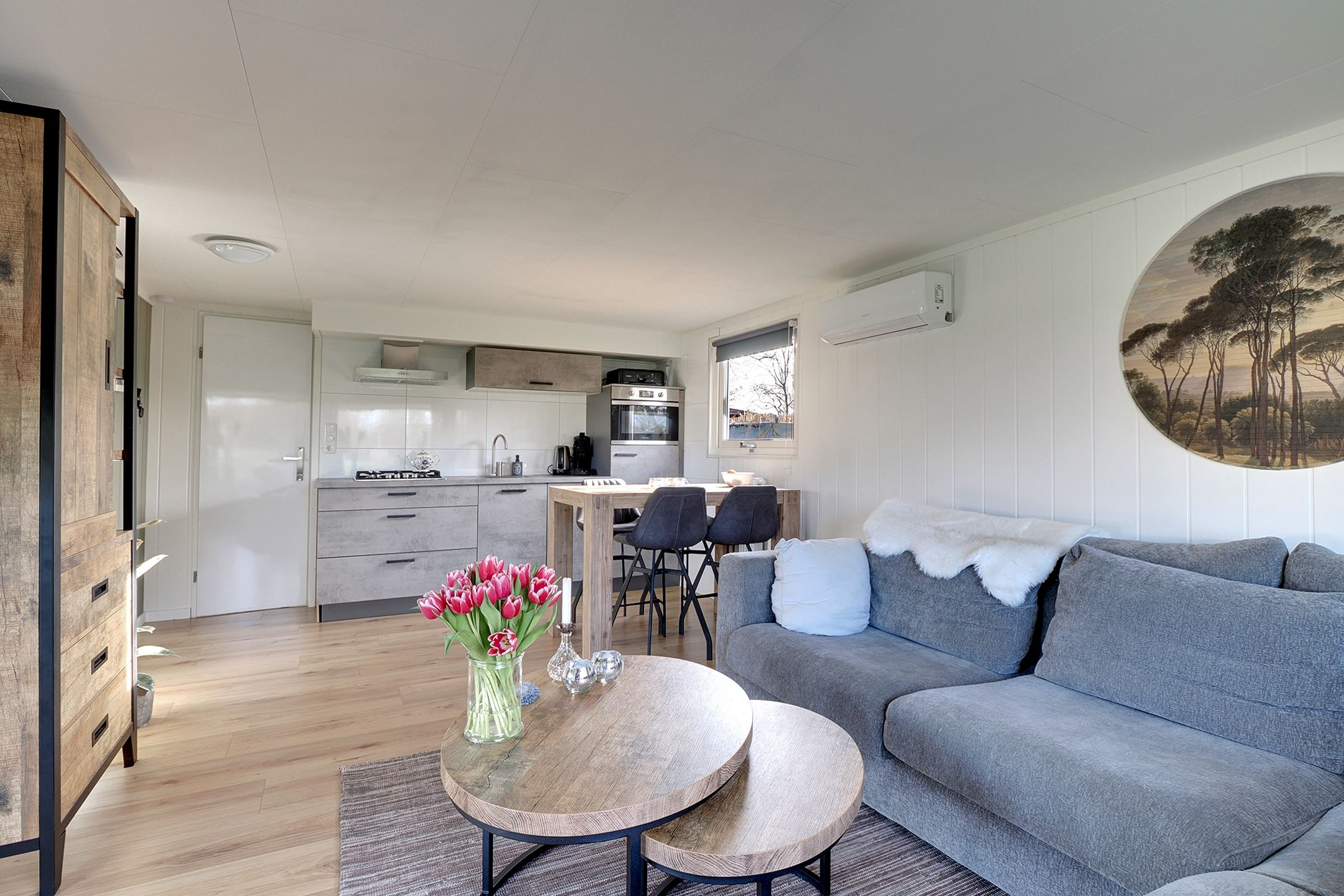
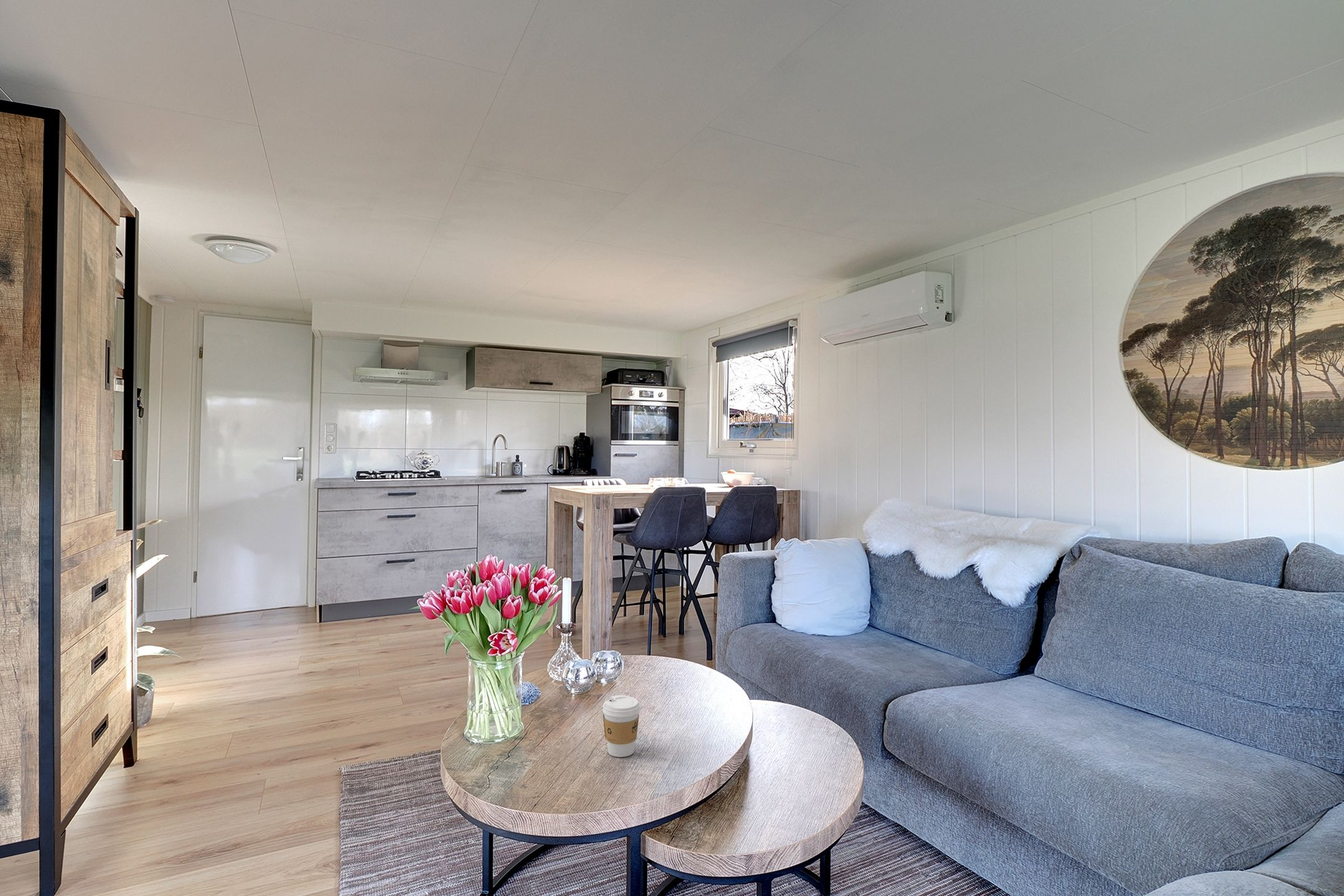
+ coffee cup [602,694,641,758]
